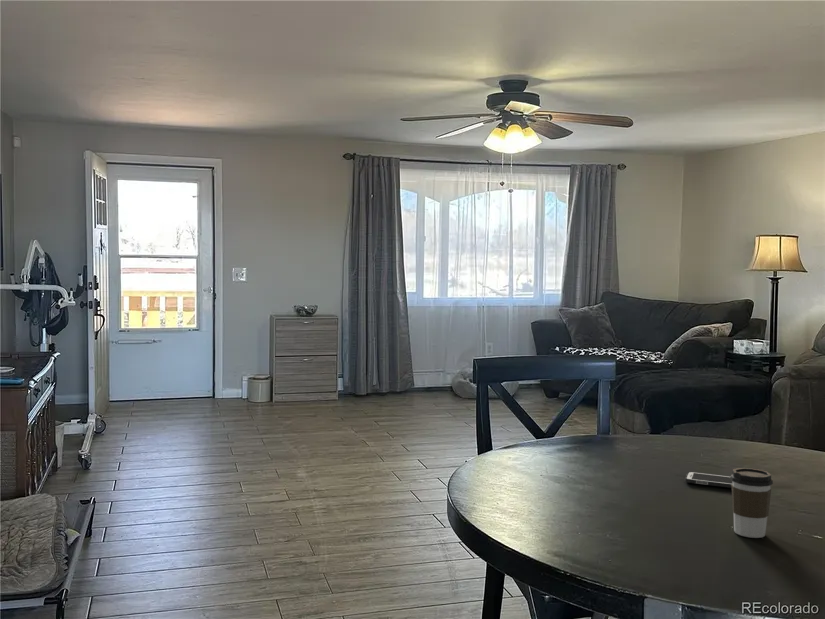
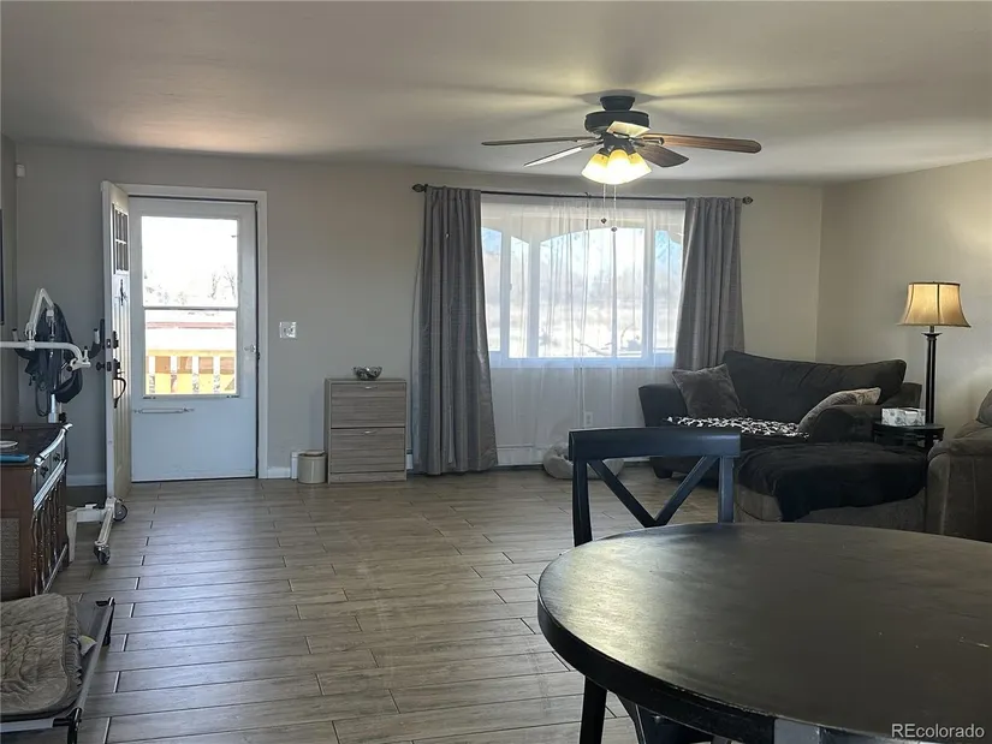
- cell phone [684,471,732,489]
- coffee cup [730,467,774,539]
